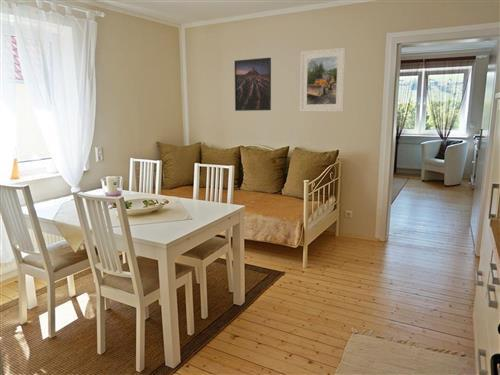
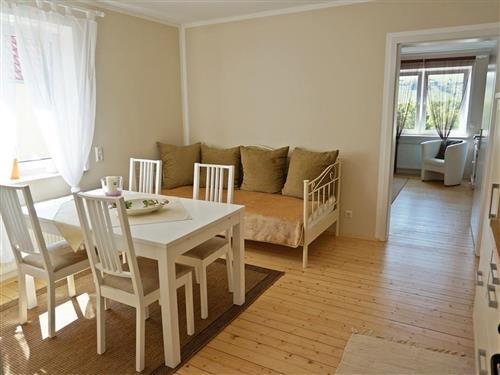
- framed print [234,57,272,112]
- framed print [299,47,347,113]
